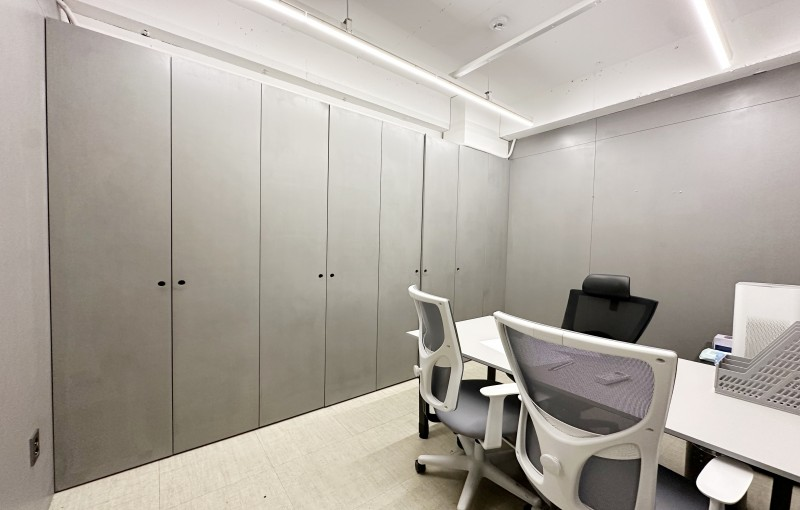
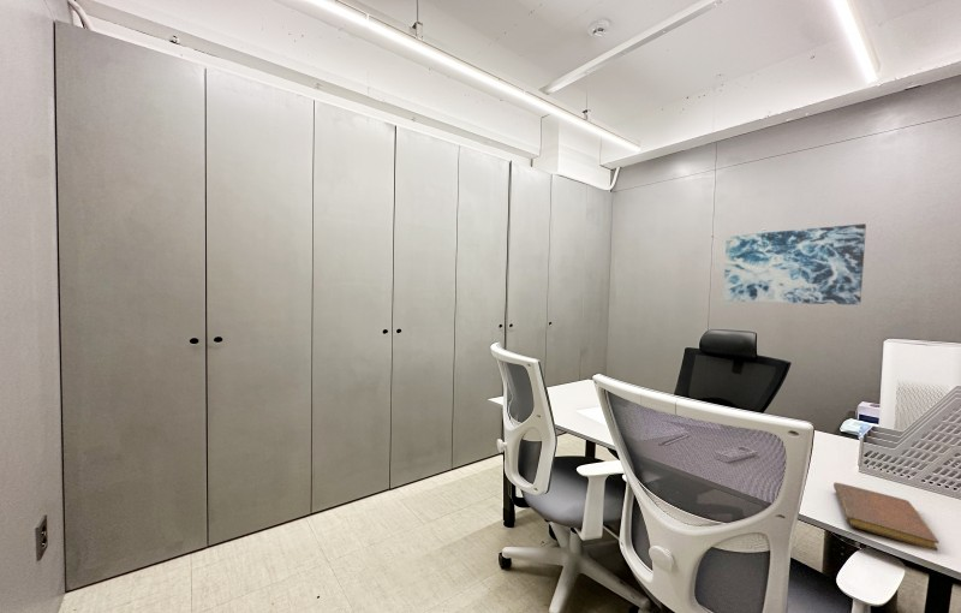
+ wall art [722,222,867,306]
+ notebook [832,481,939,552]
